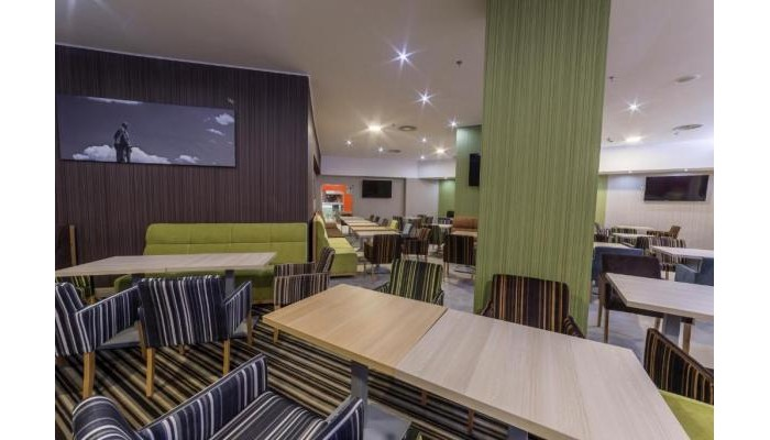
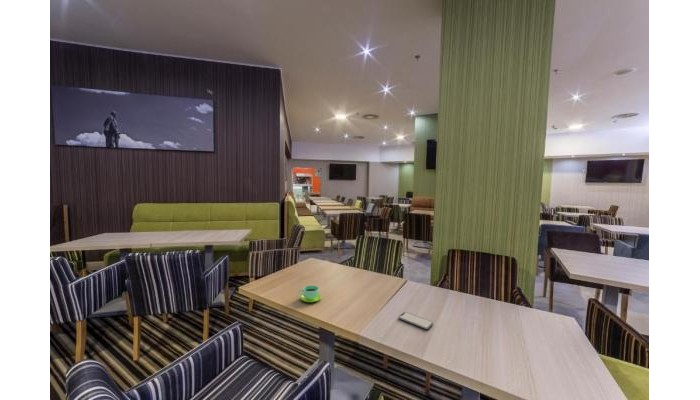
+ cup [298,285,322,303]
+ smartphone [398,311,434,330]
